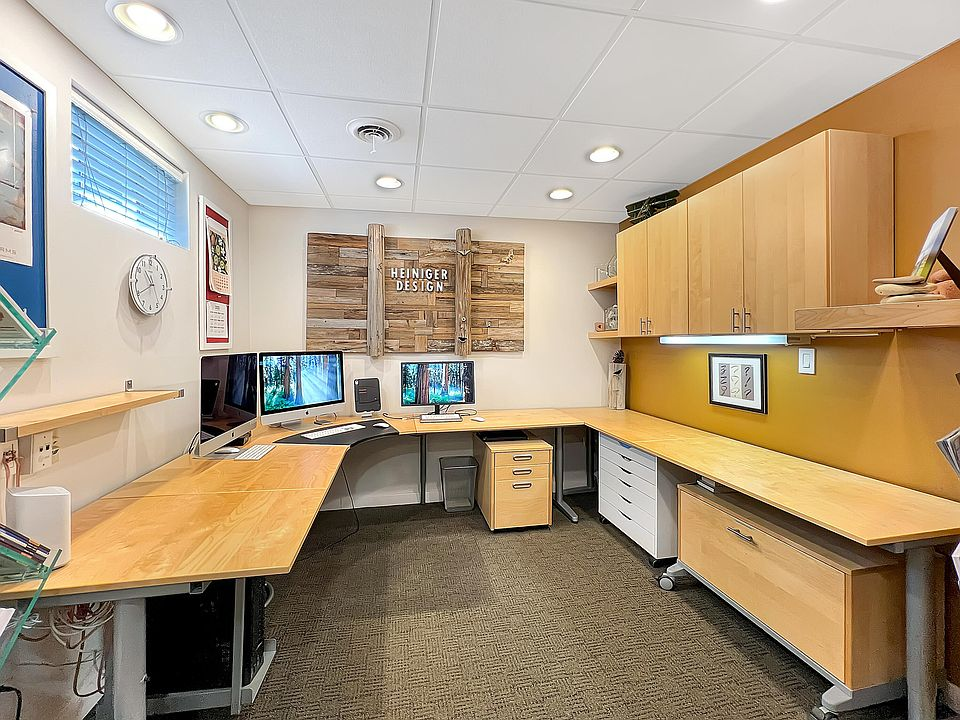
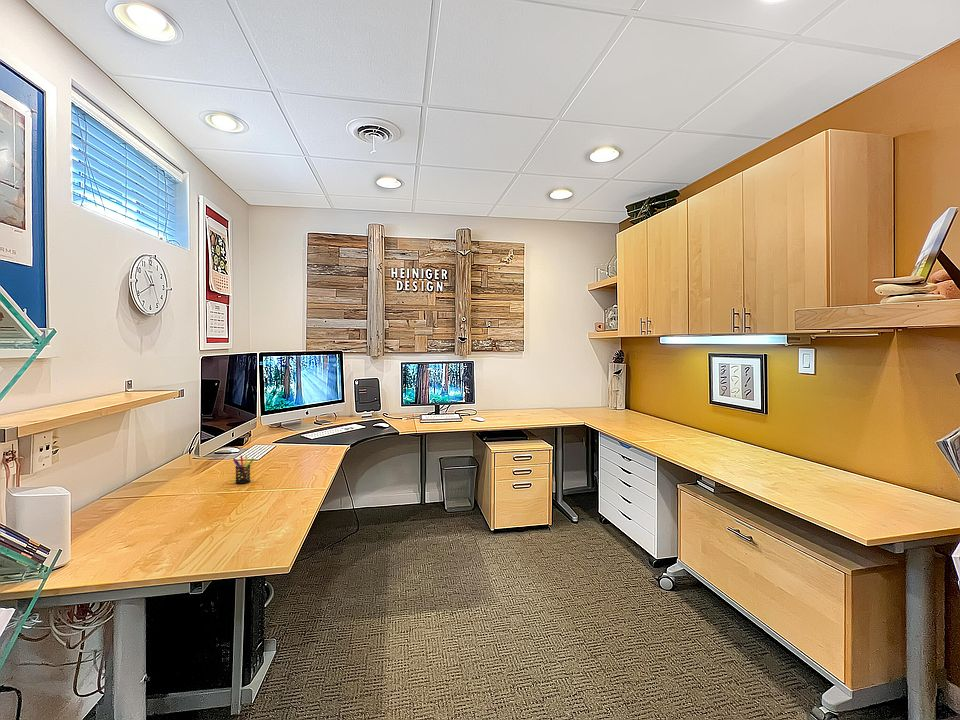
+ pen holder [232,454,255,485]
